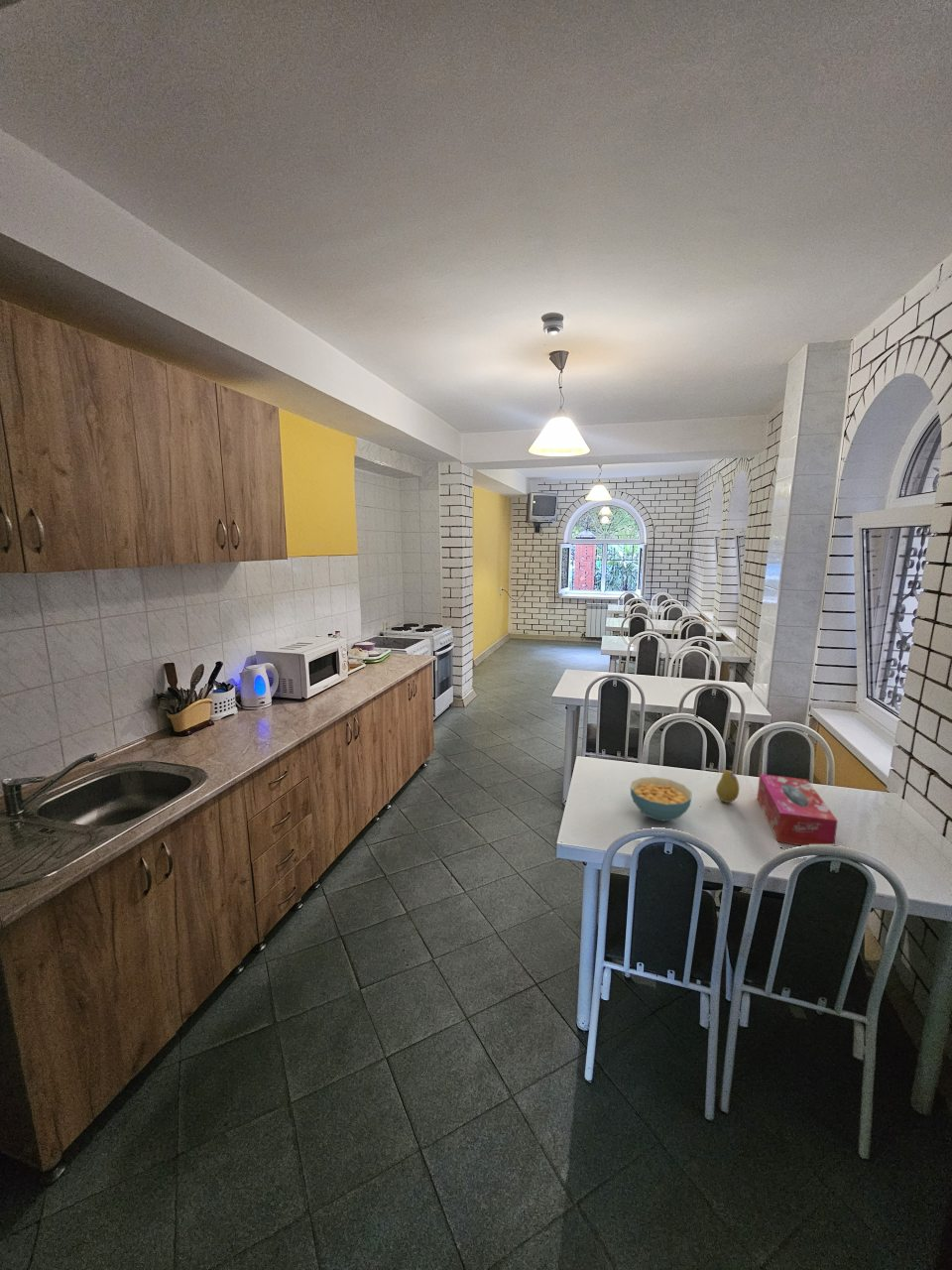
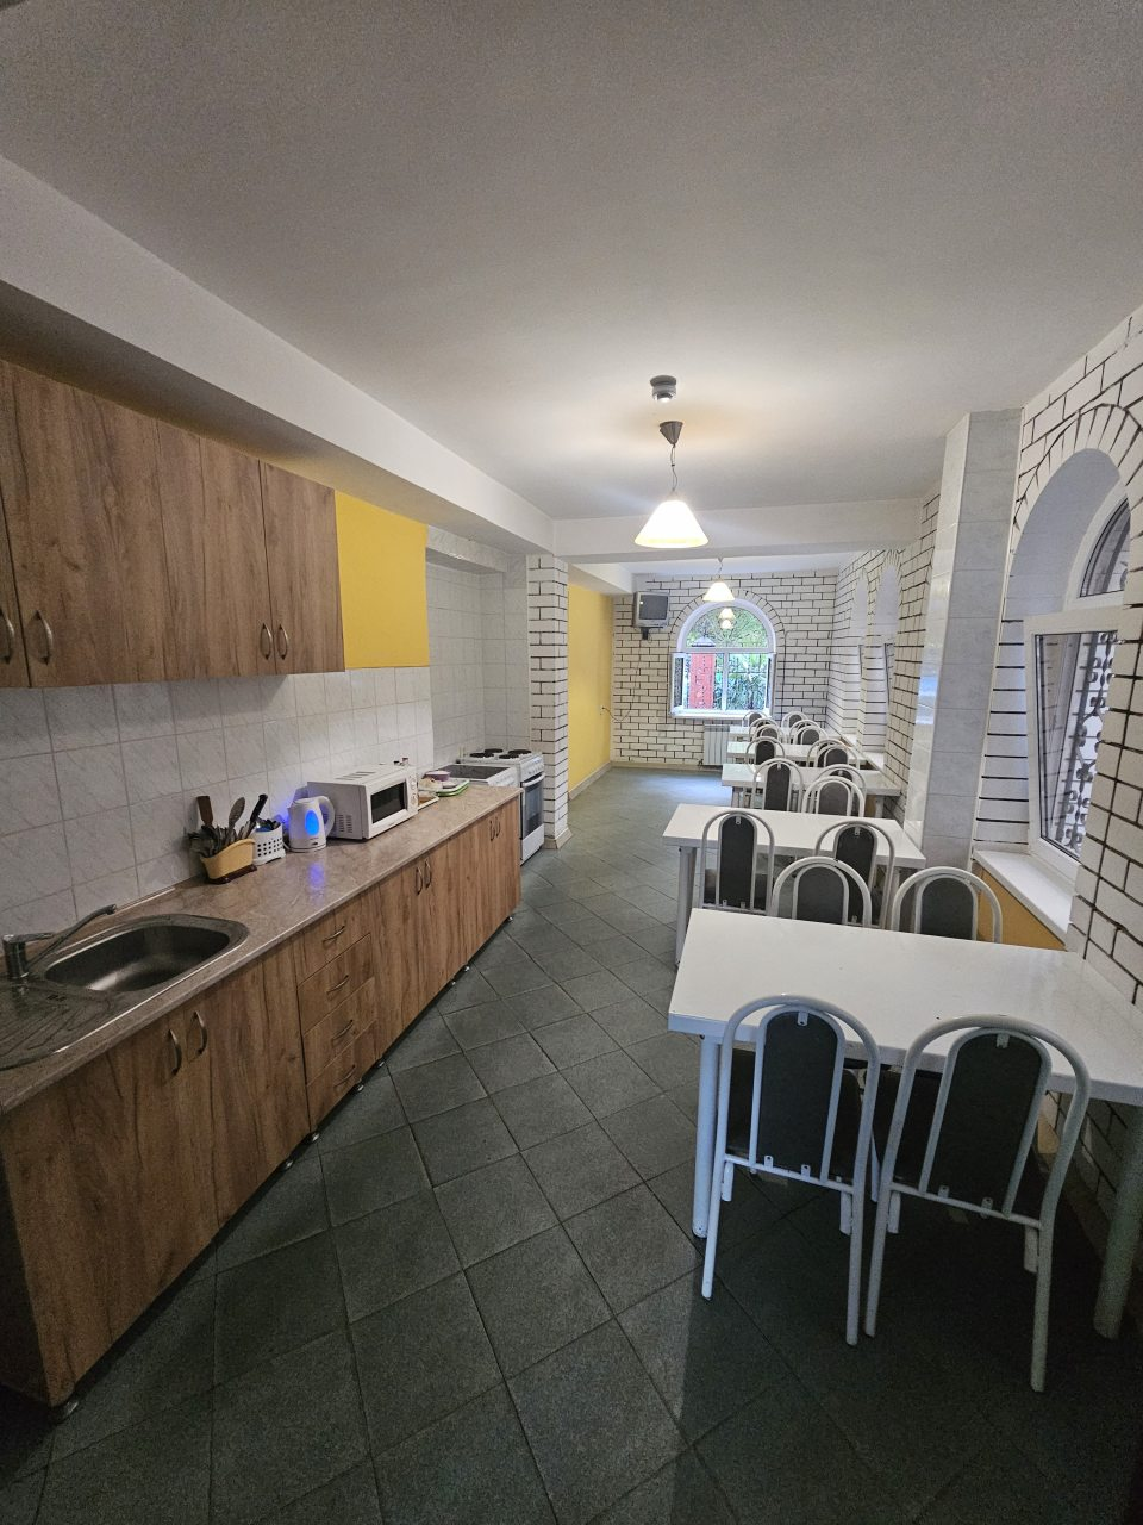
- fruit [715,770,741,804]
- tissue box [757,773,839,846]
- cereal bowl [630,776,692,823]
